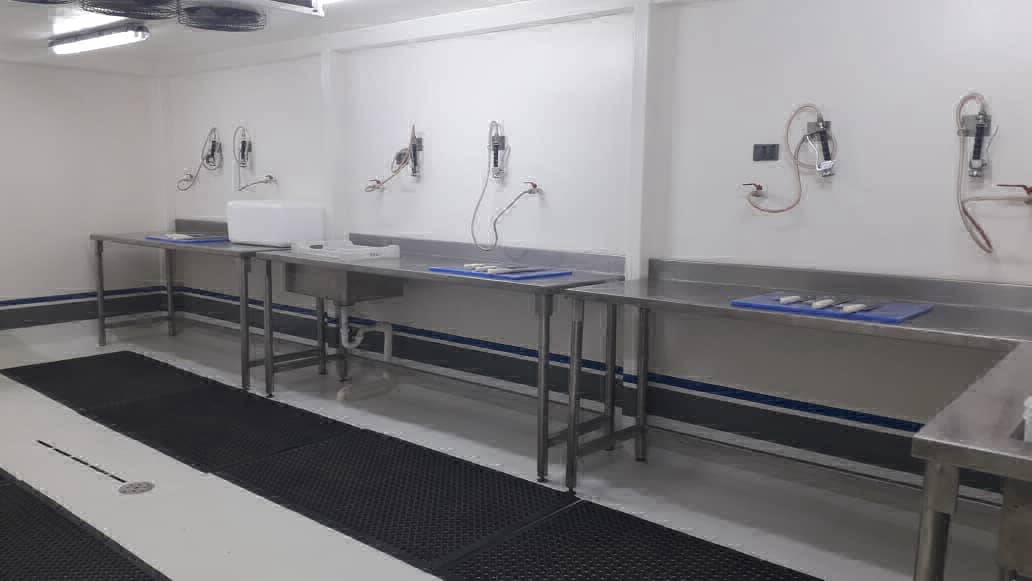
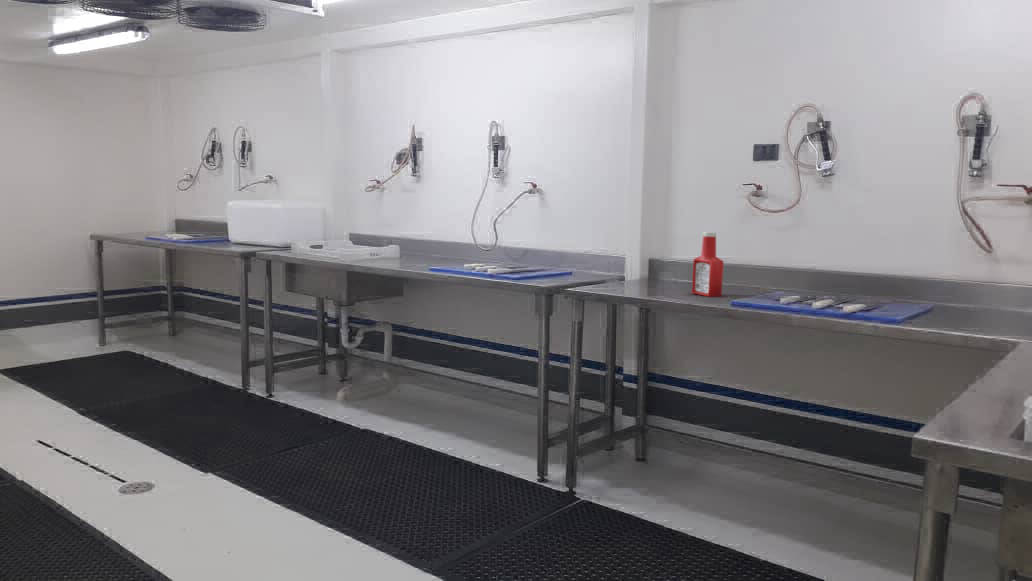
+ soap bottle [691,231,725,298]
